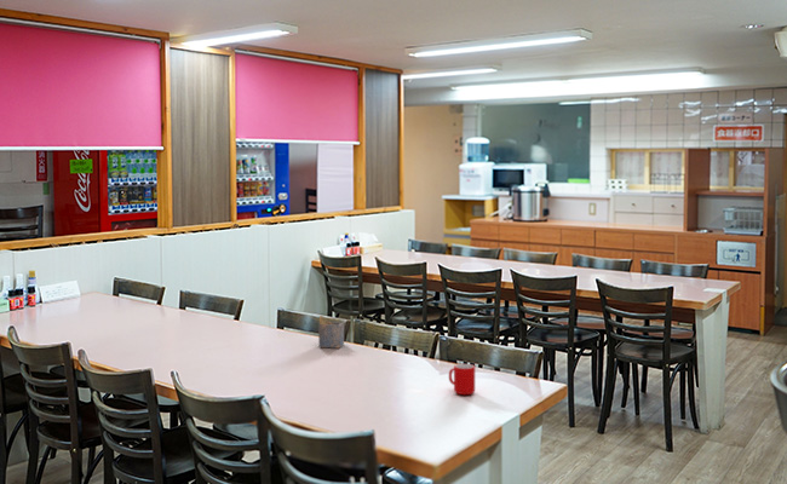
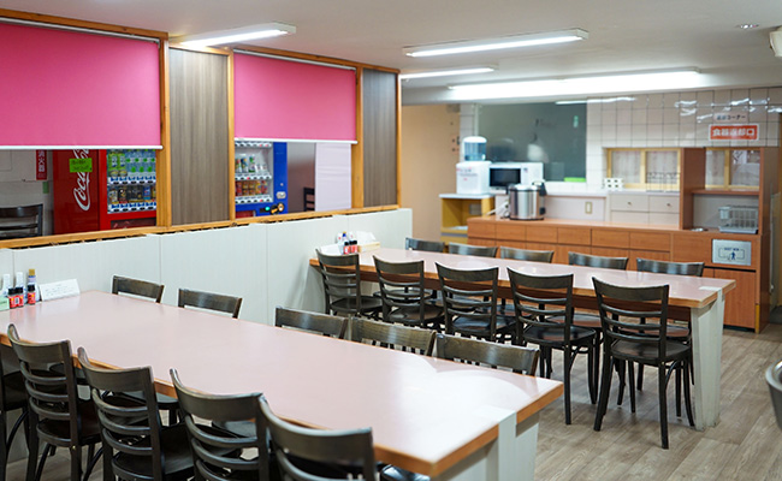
- napkin holder [317,315,345,350]
- cup [448,363,476,396]
